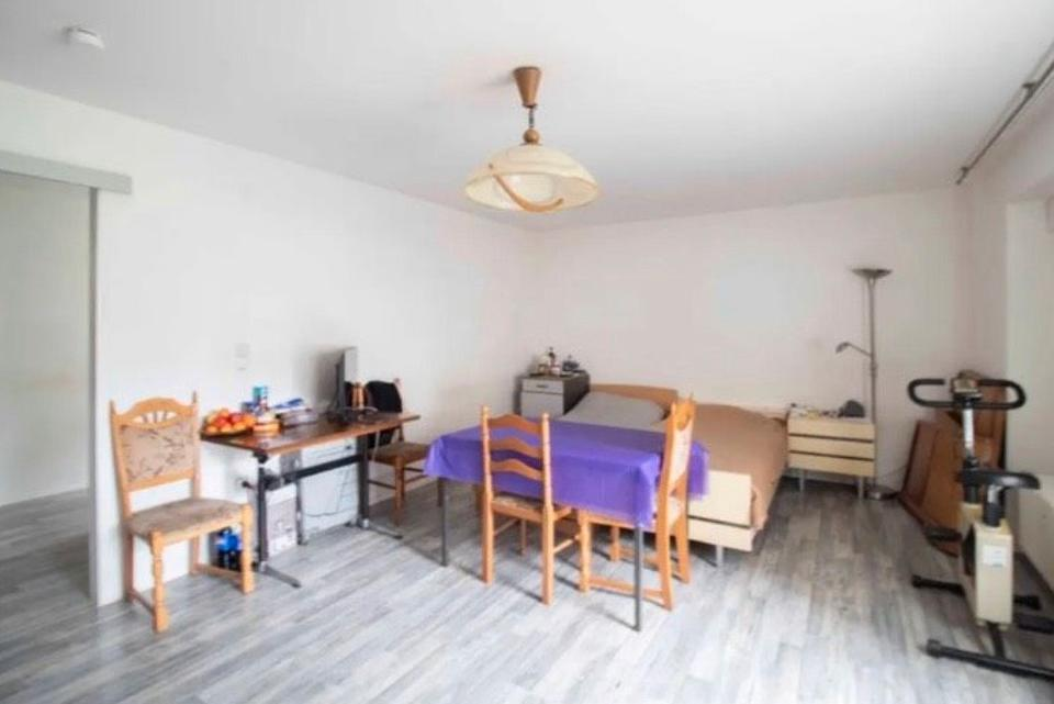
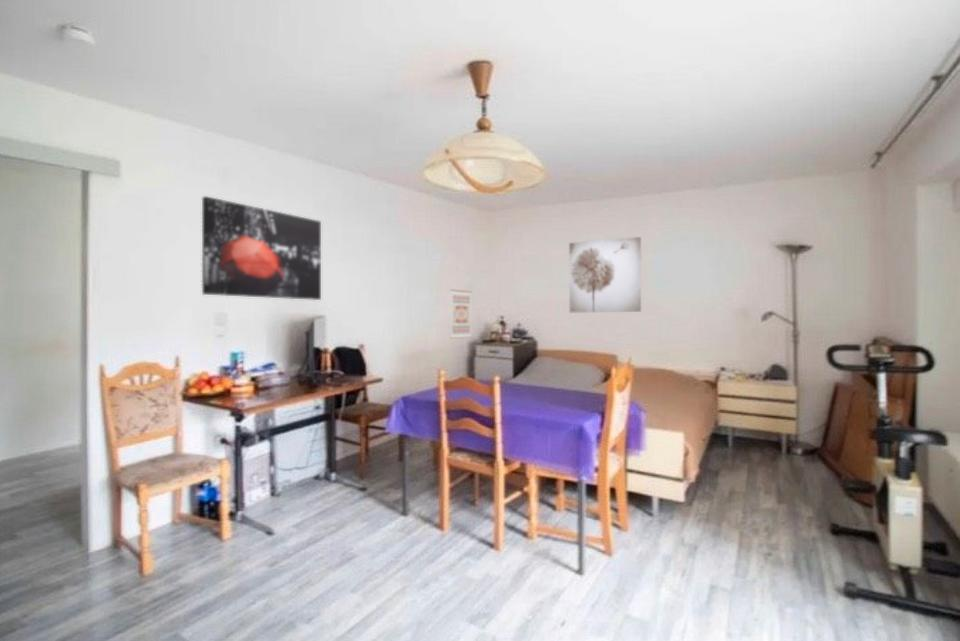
+ wall art [568,236,642,313]
+ wall art [201,195,322,301]
+ wall art [449,288,473,340]
